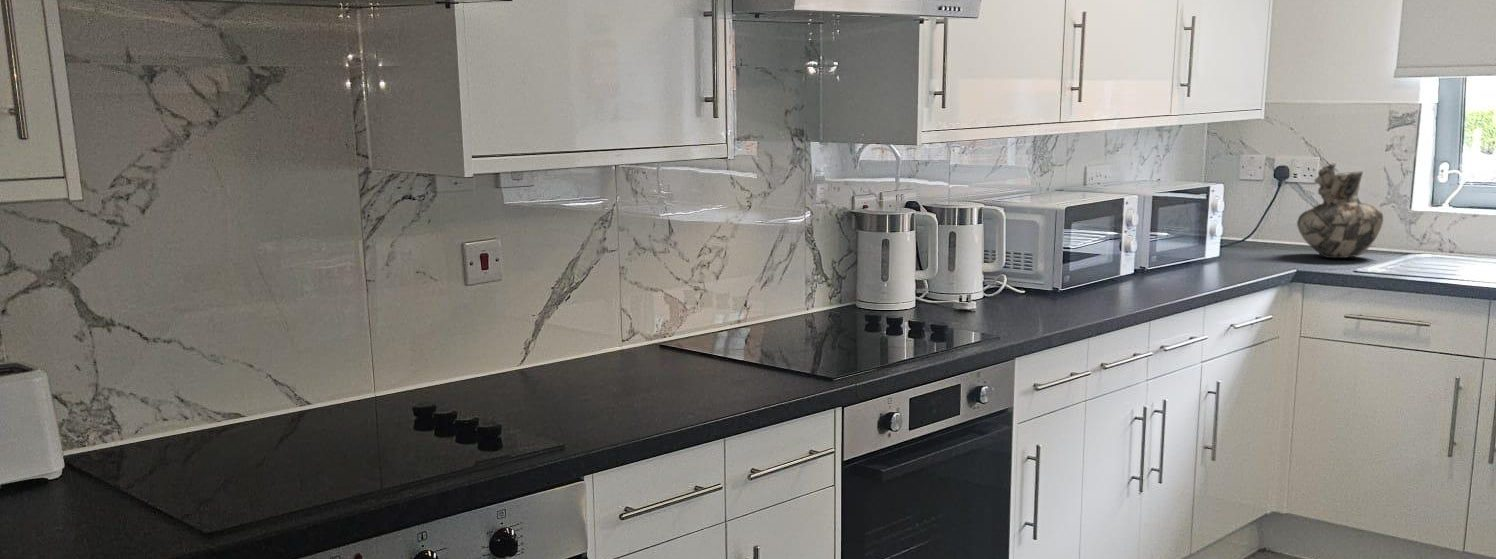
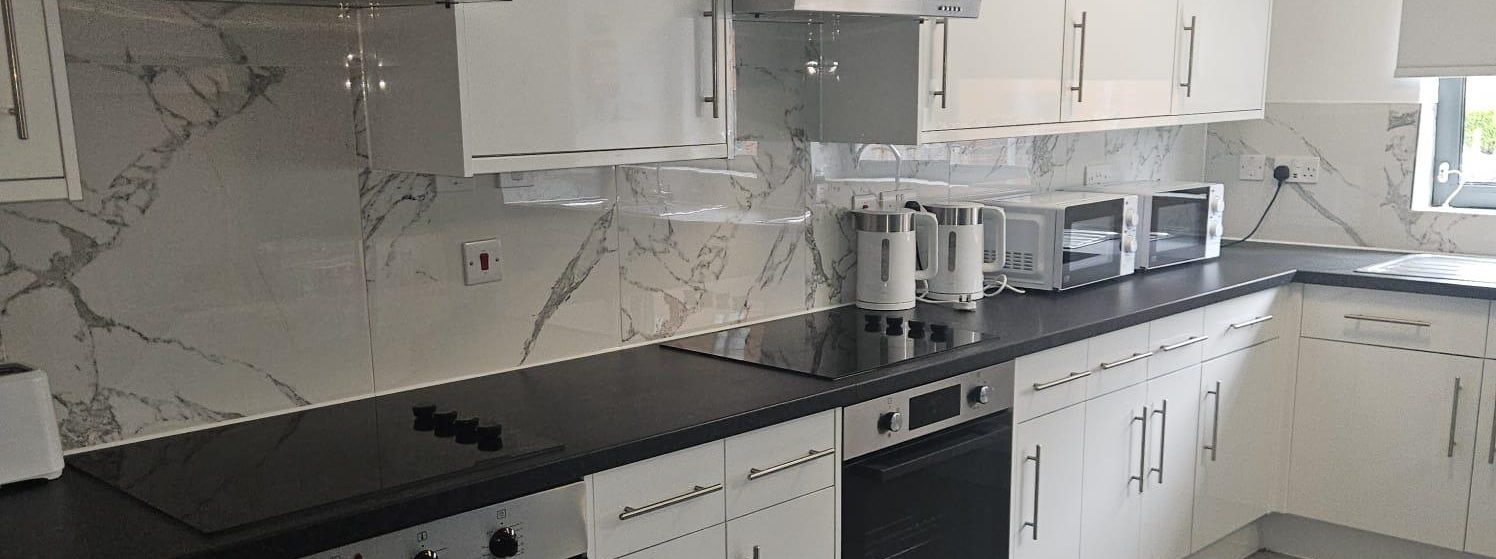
- vase [1296,163,1384,259]
